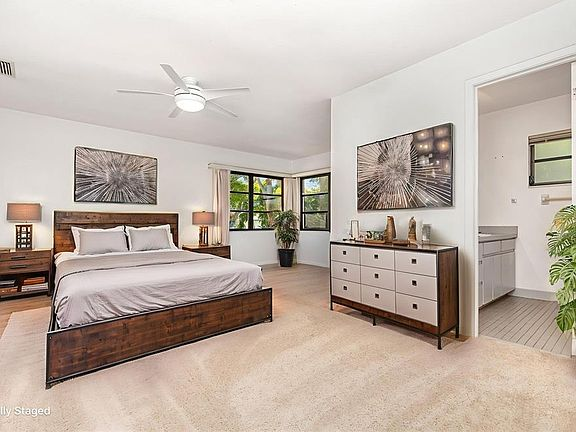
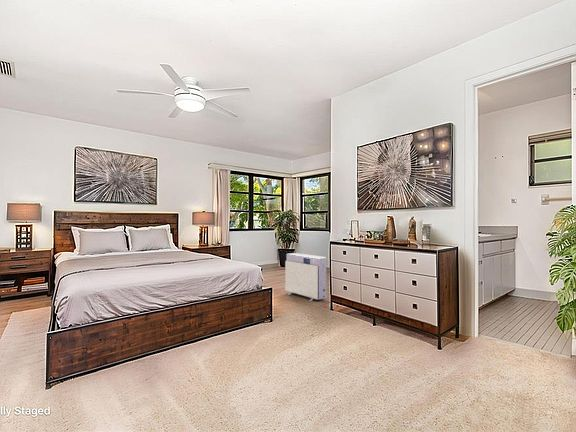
+ air purifier [284,252,327,302]
